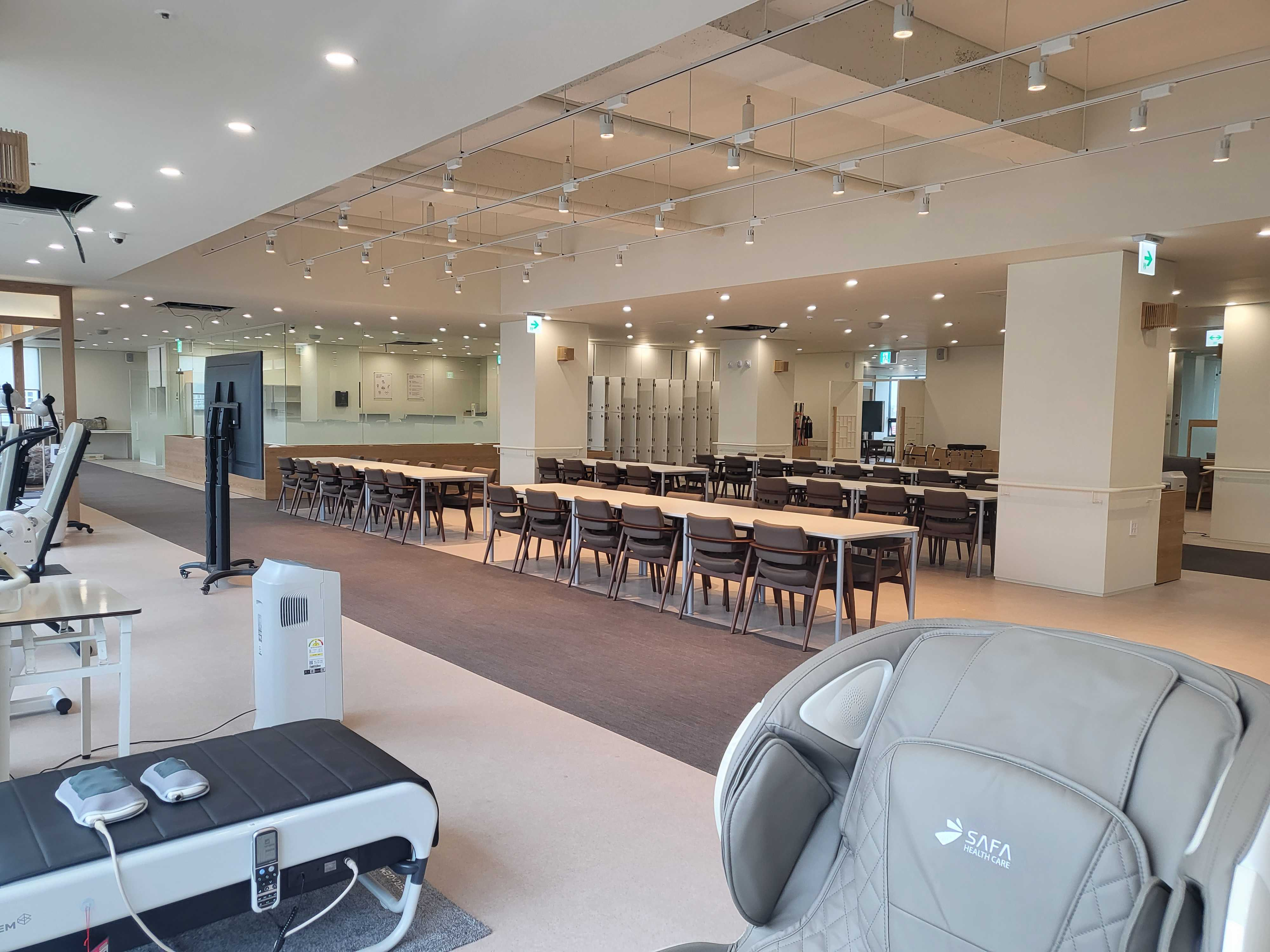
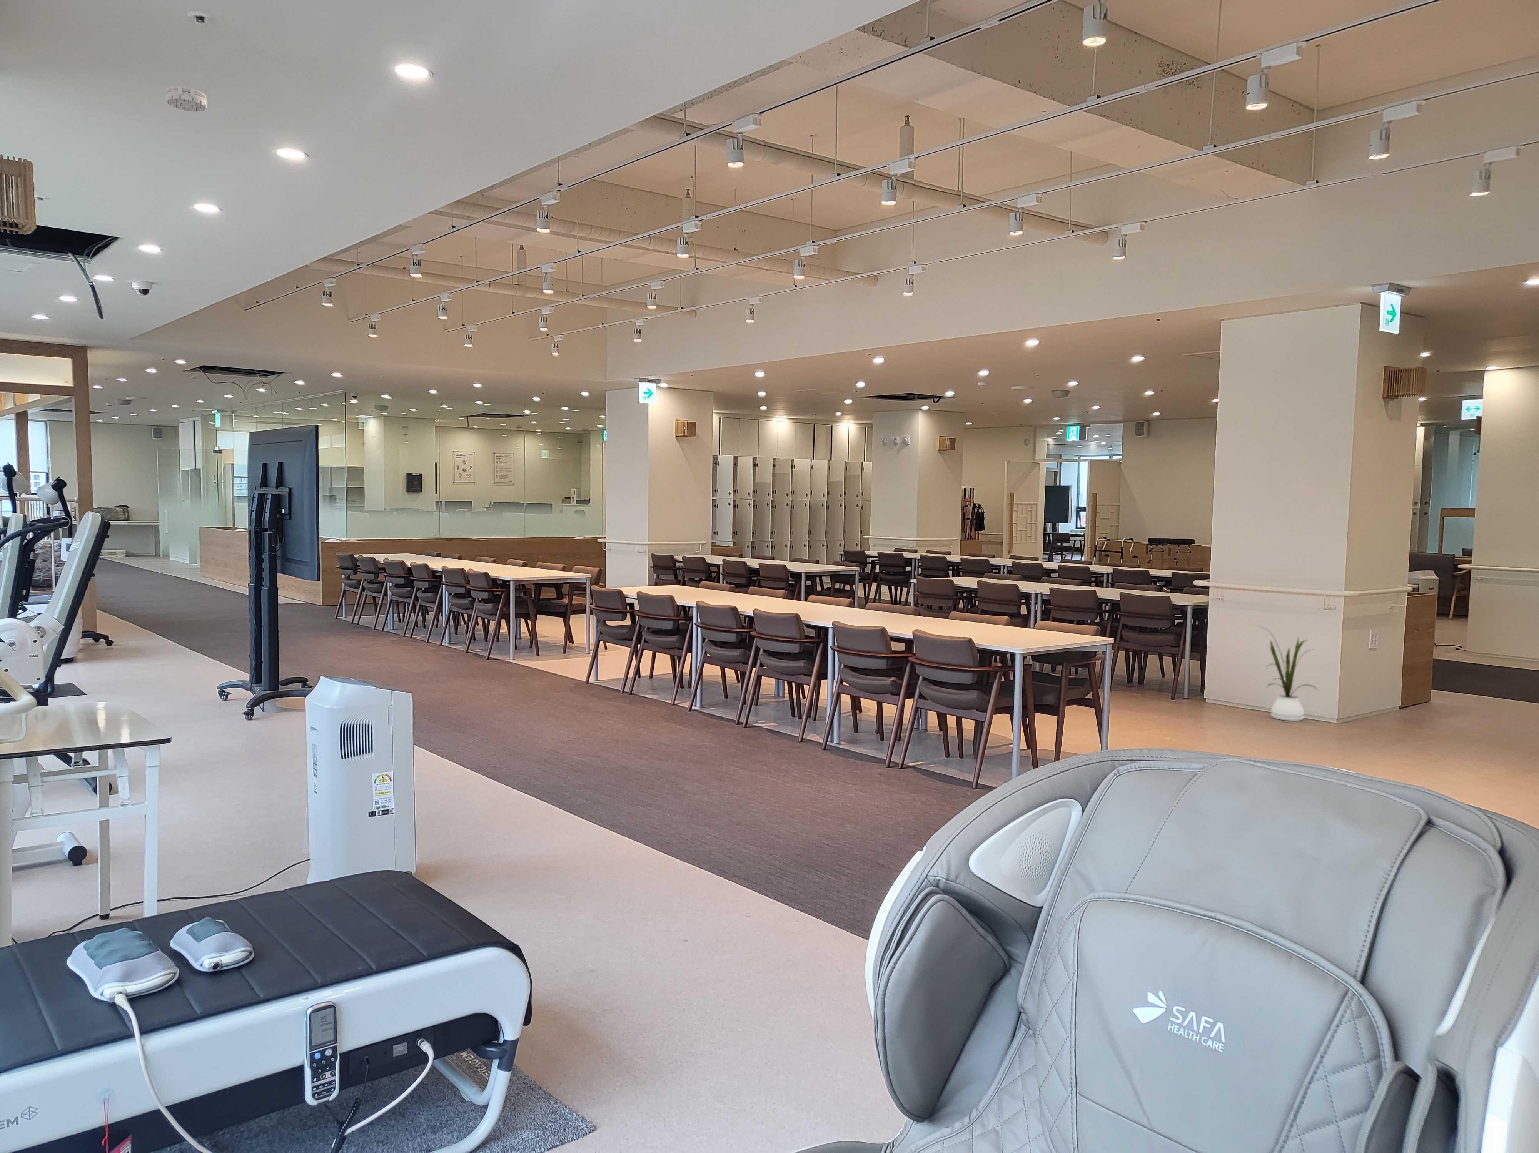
+ house plant [1257,625,1318,722]
+ smoke detector [166,86,207,113]
